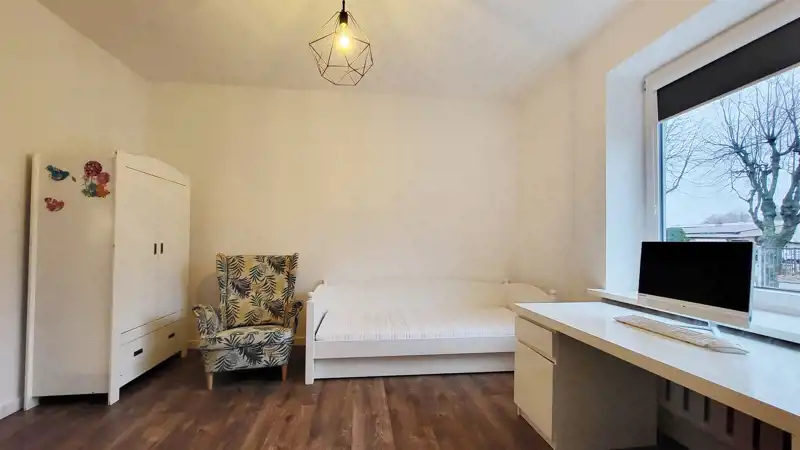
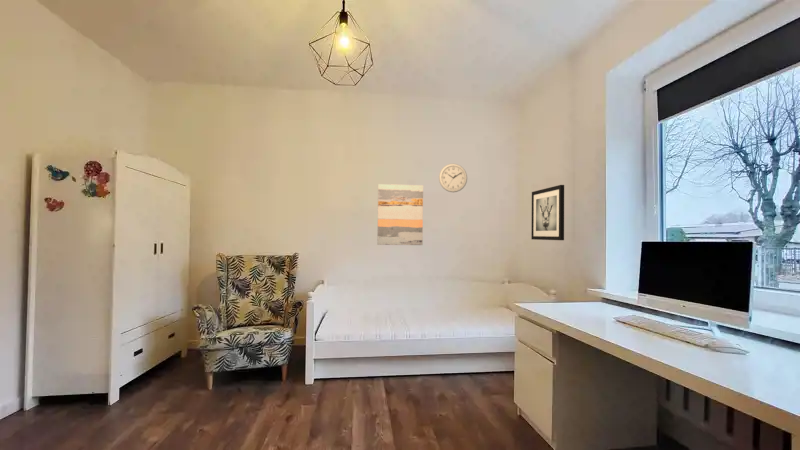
+ wall art [376,183,424,246]
+ wall clock [438,163,468,193]
+ wall art [530,184,565,241]
